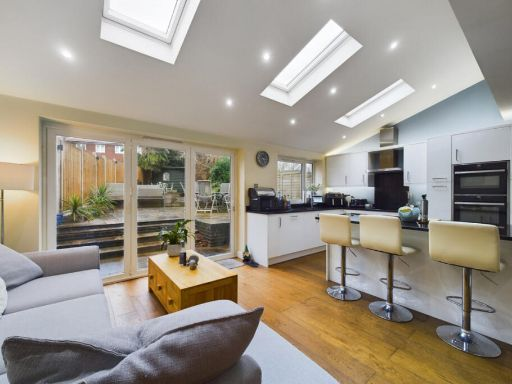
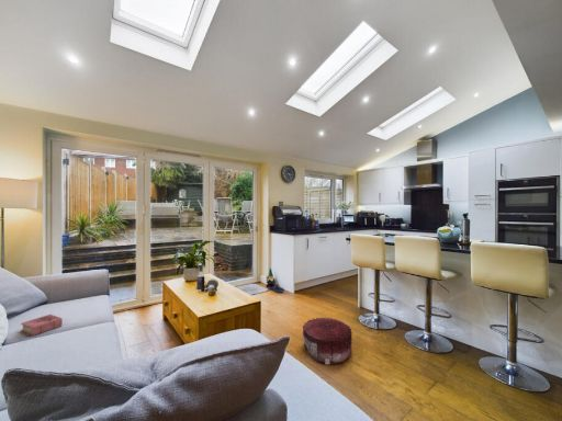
+ book [20,314,64,337]
+ pouf [302,317,353,365]
